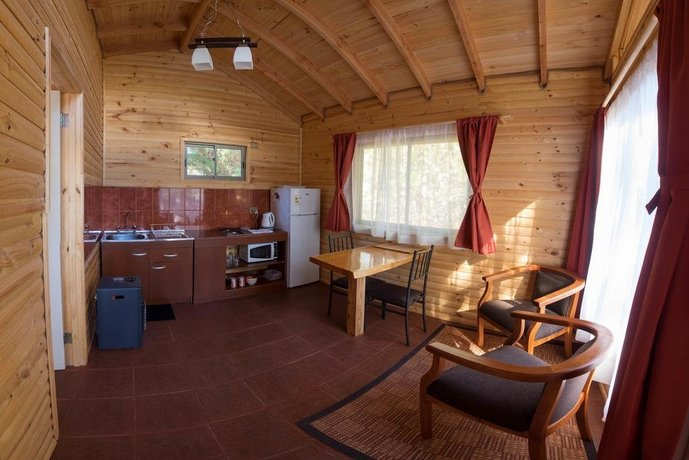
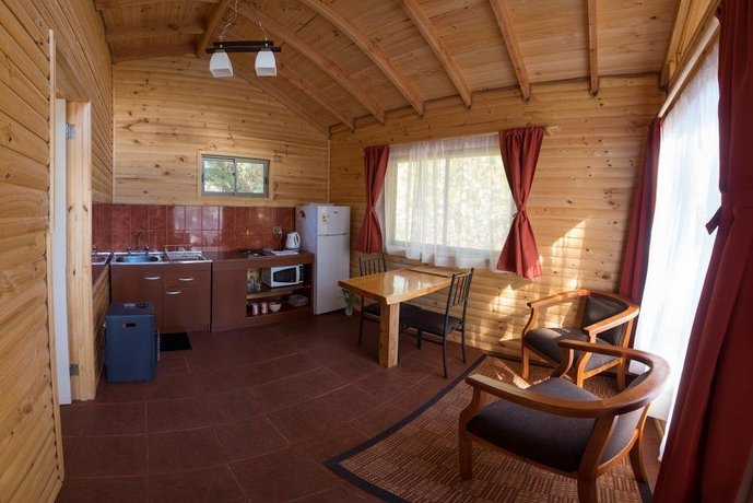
+ potted plant [336,288,362,316]
